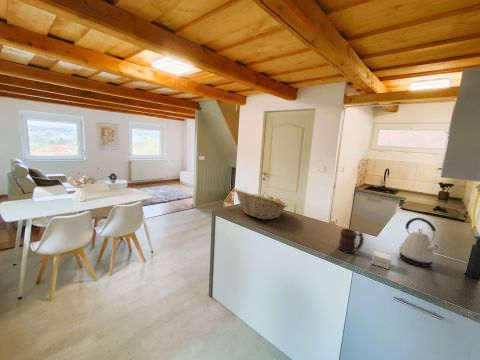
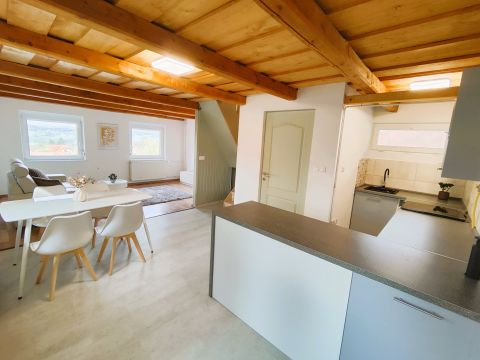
- fruit basket [233,188,288,220]
- mug [337,227,365,254]
- kettle [398,217,441,268]
- small box [371,250,392,270]
